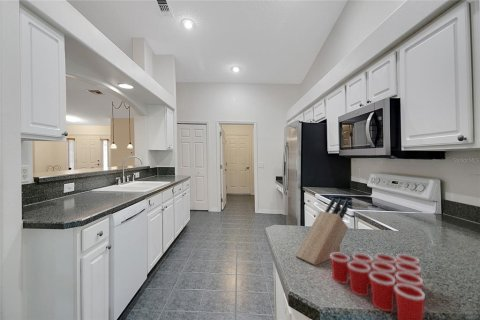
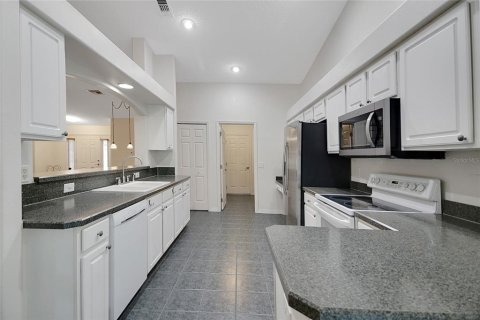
- cup [330,252,426,320]
- knife block [294,197,349,266]
